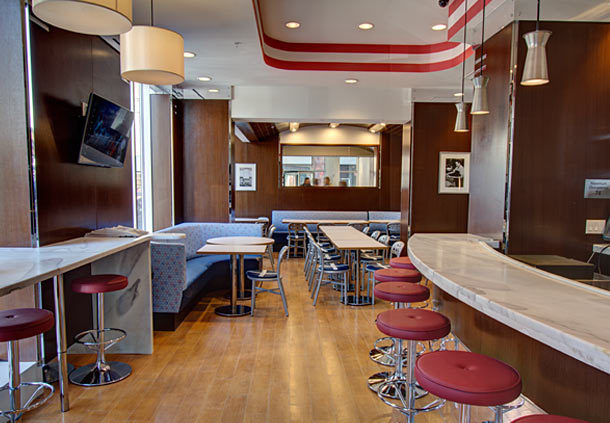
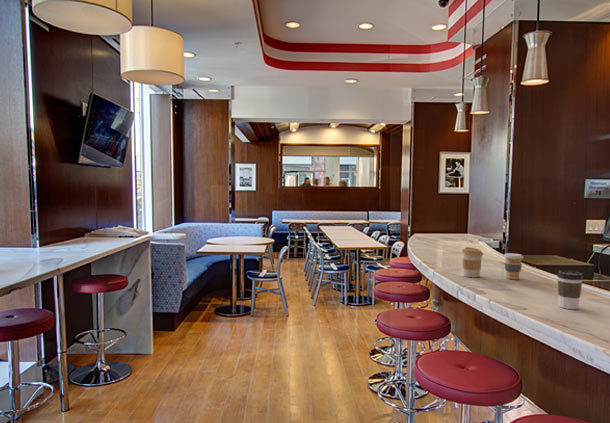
+ coffee cup [502,252,524,280]
+ coffee cup [461,246,484,278]
+ coffee cup [556,270,584,310]
